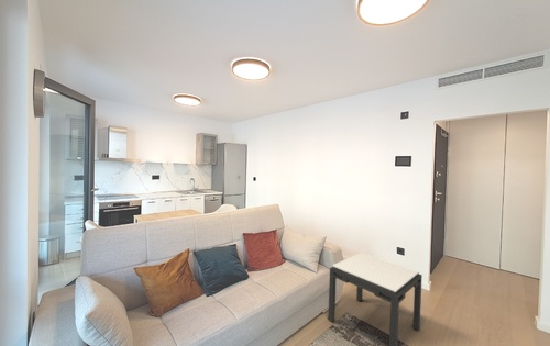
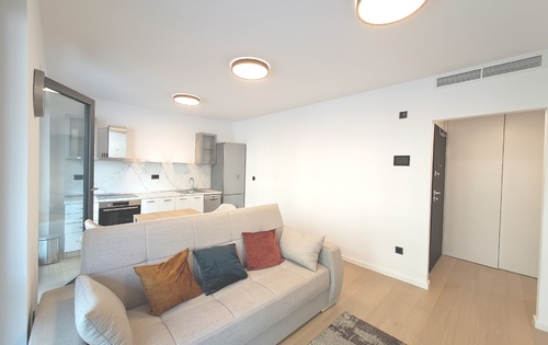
- side table [327,252,424,346]
